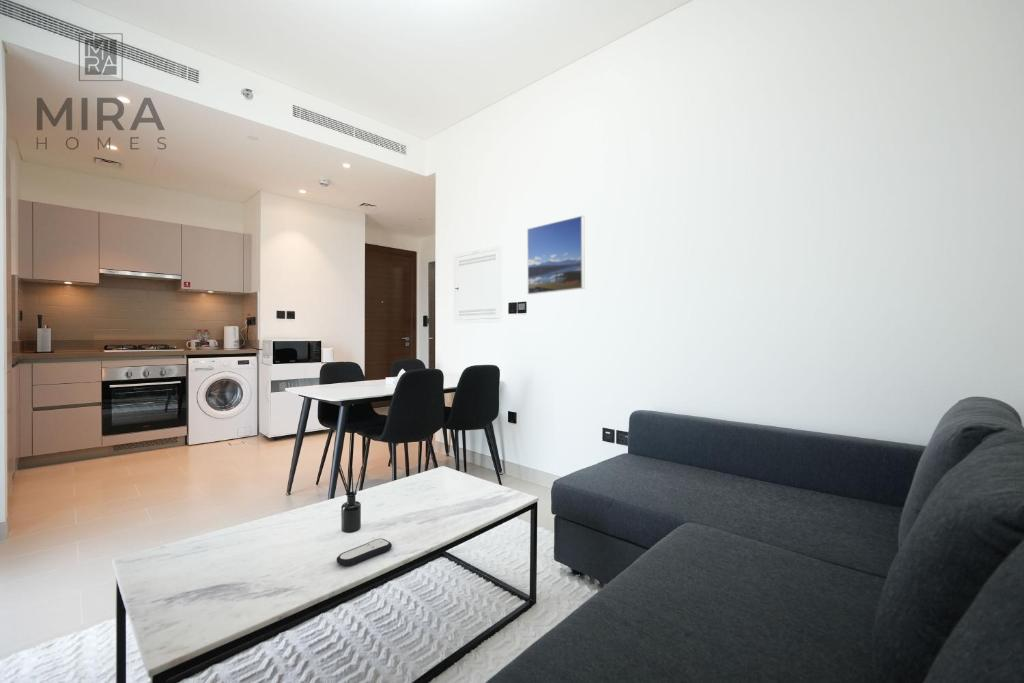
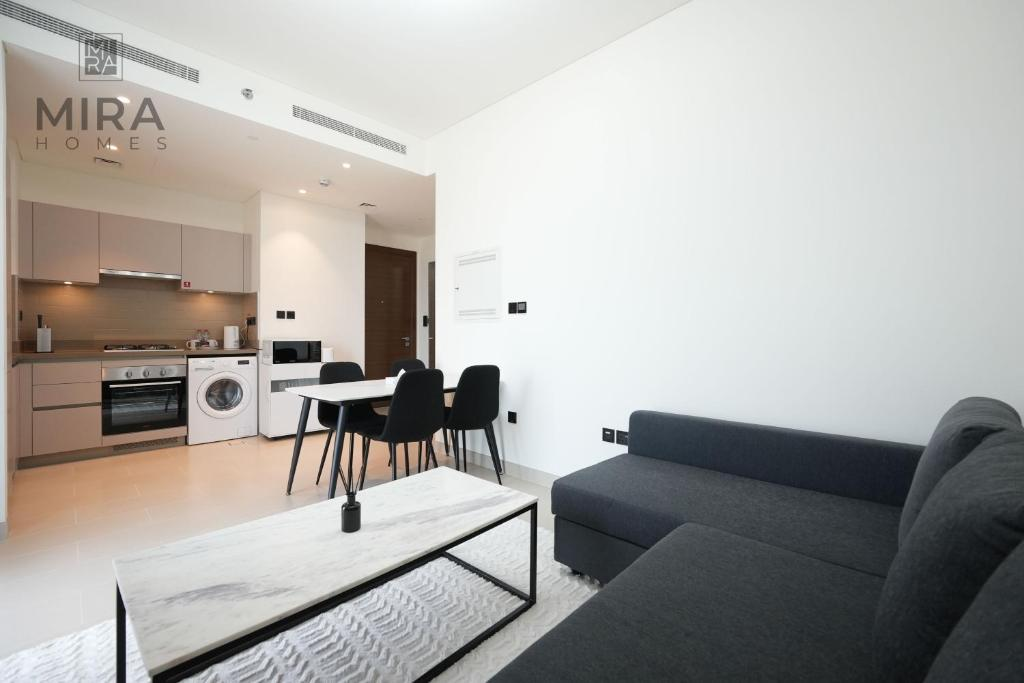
- remote control [336,537,393,567]
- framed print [526,215,586,295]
